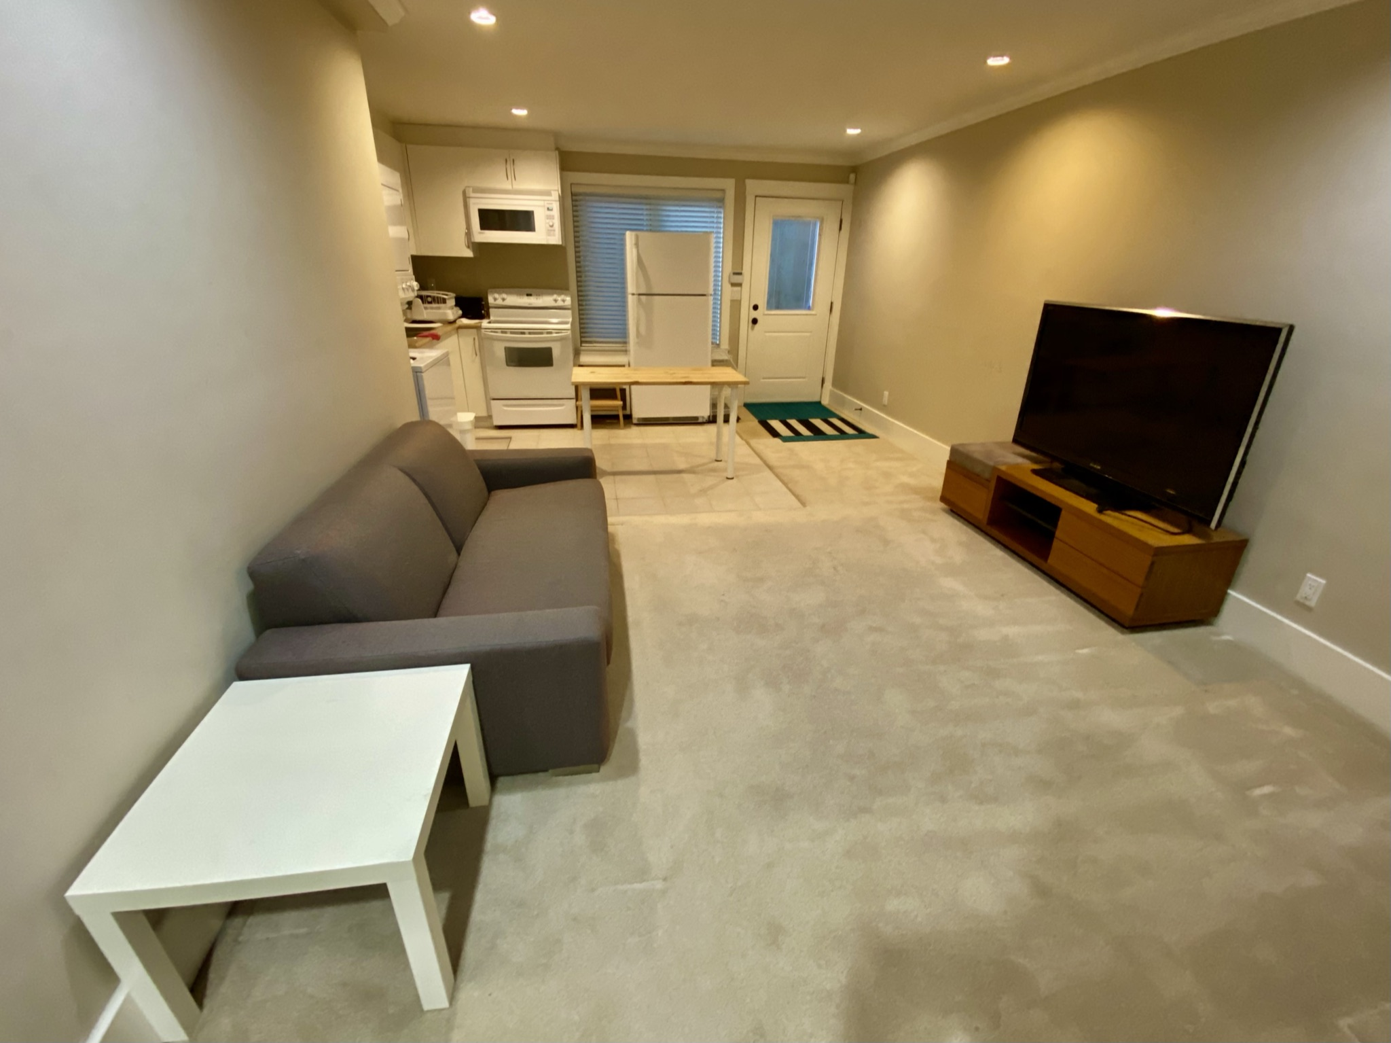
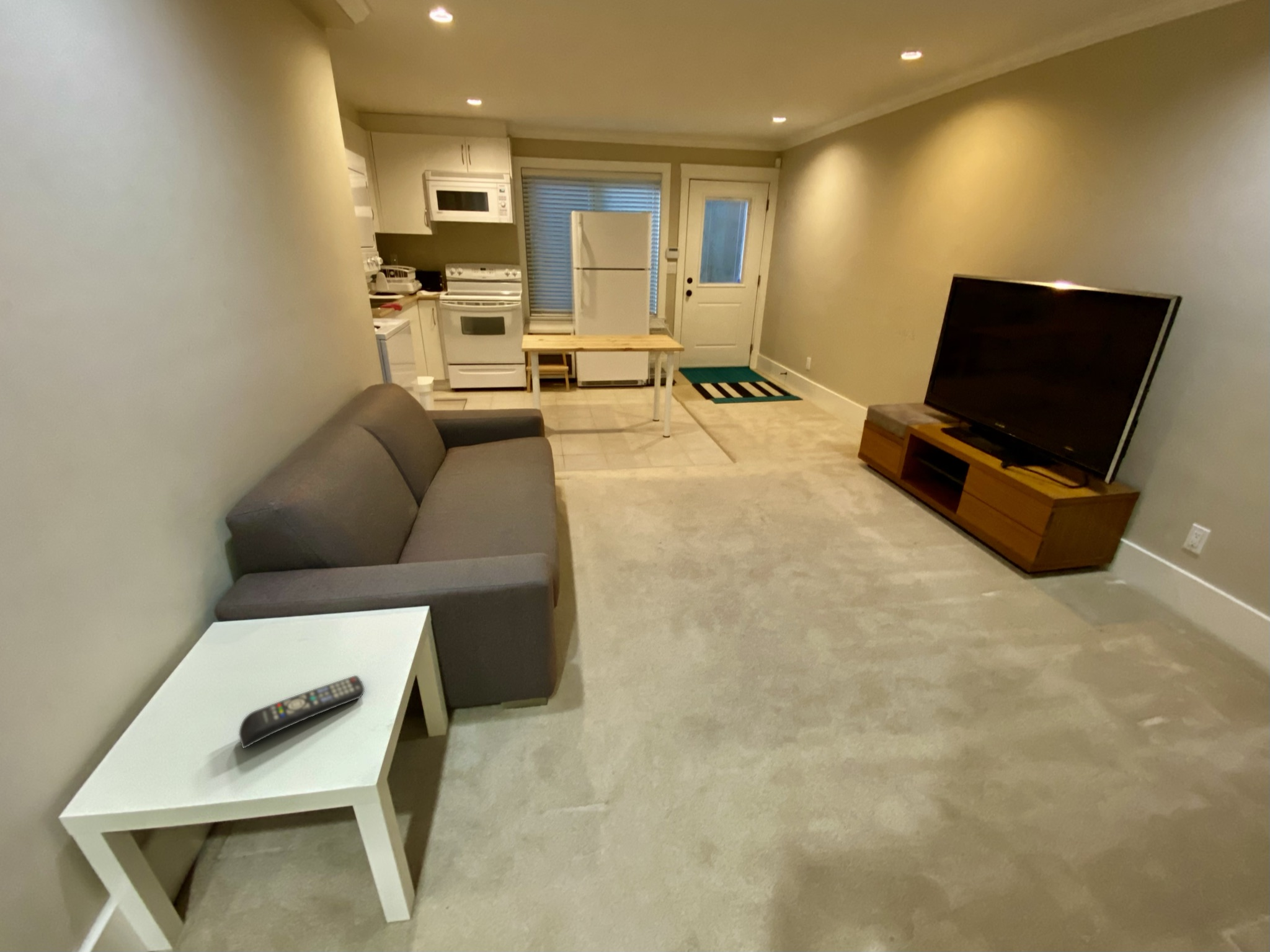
+ remote control [238,675,365,749]
